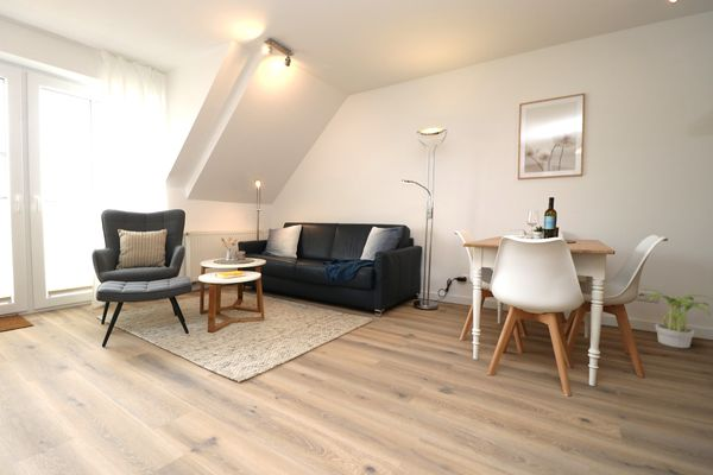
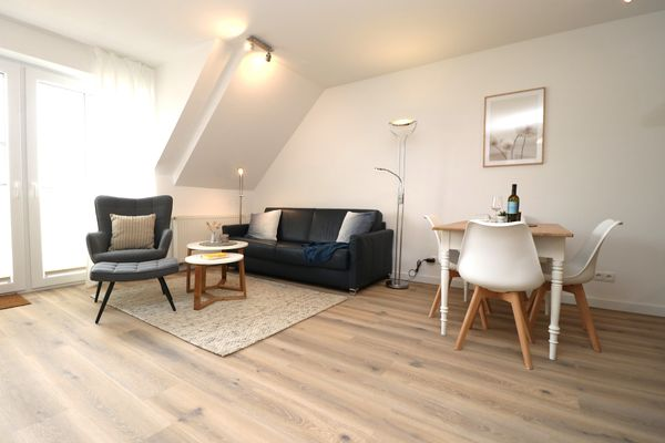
- potted plant [639,289,713,349]
